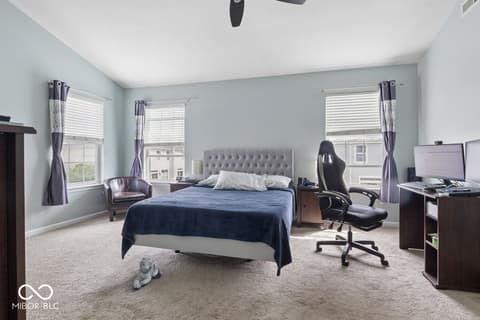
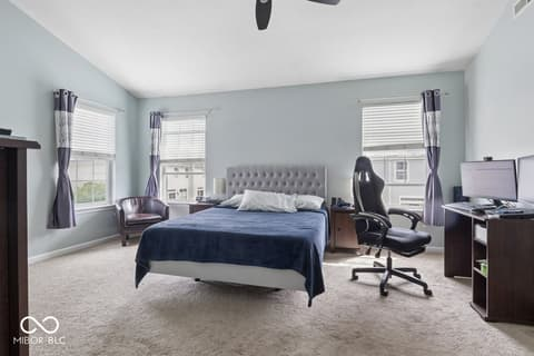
- plush toy [132,257,163,289]
